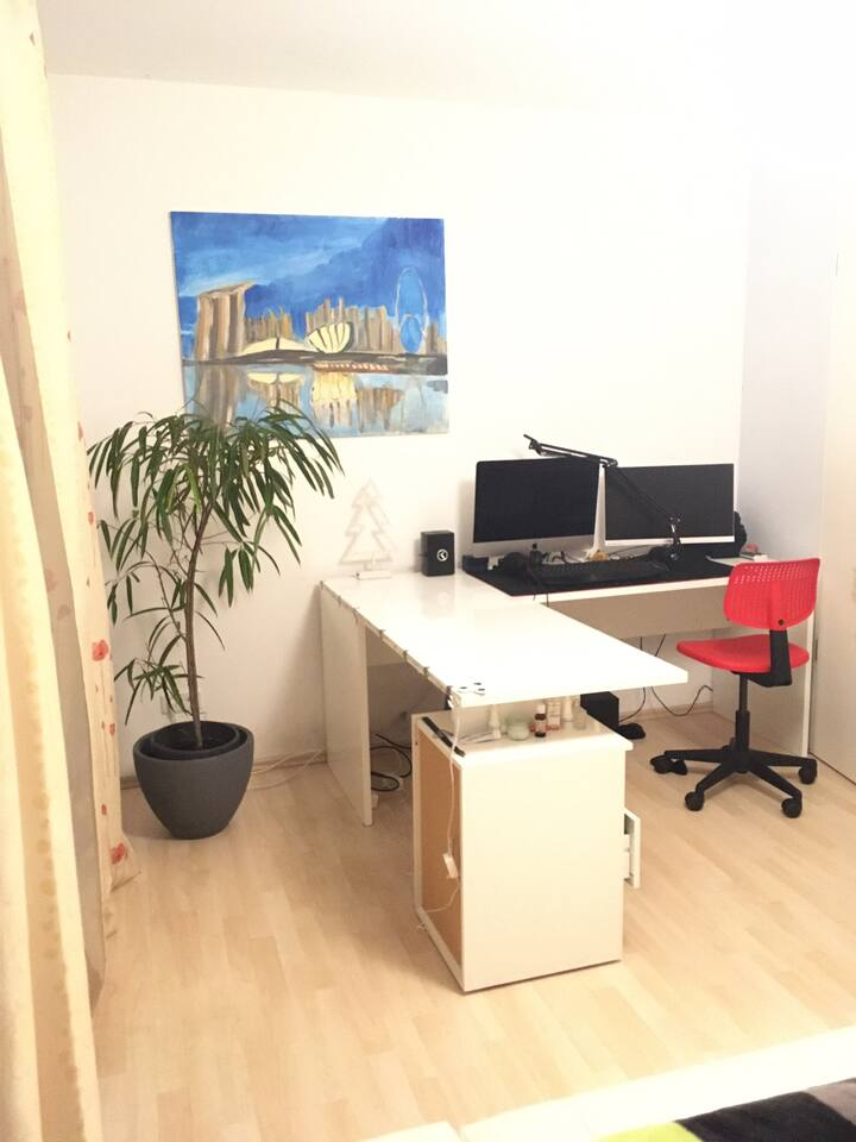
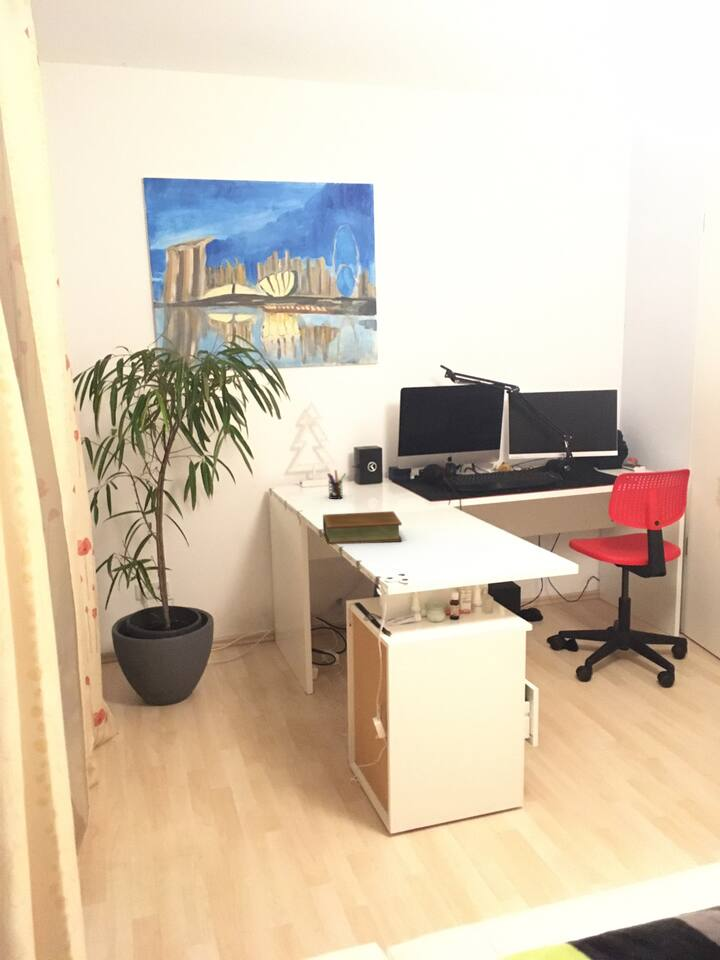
+ book [322,510,403,545]
+ pen holder [326,469,347,500]
